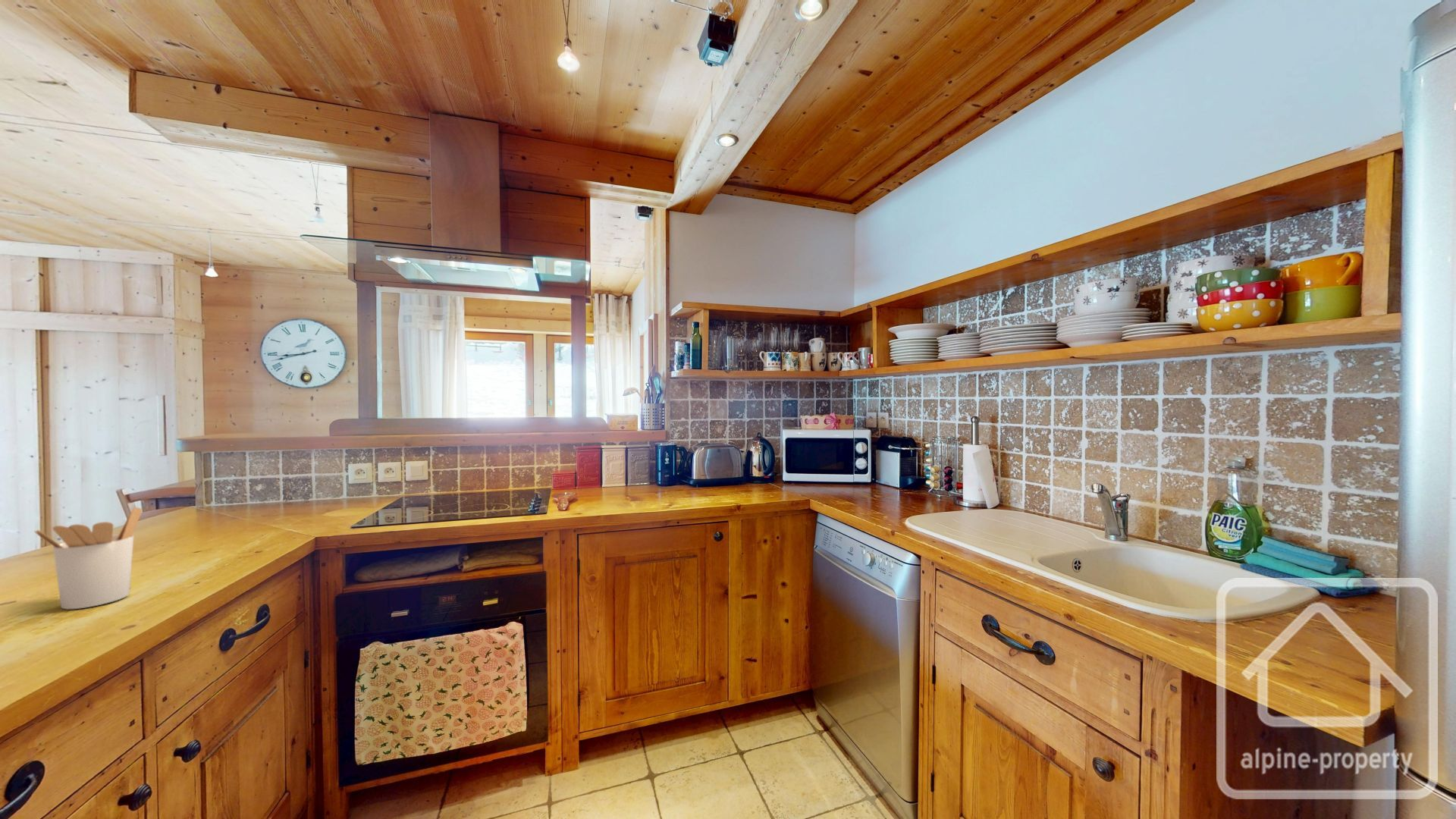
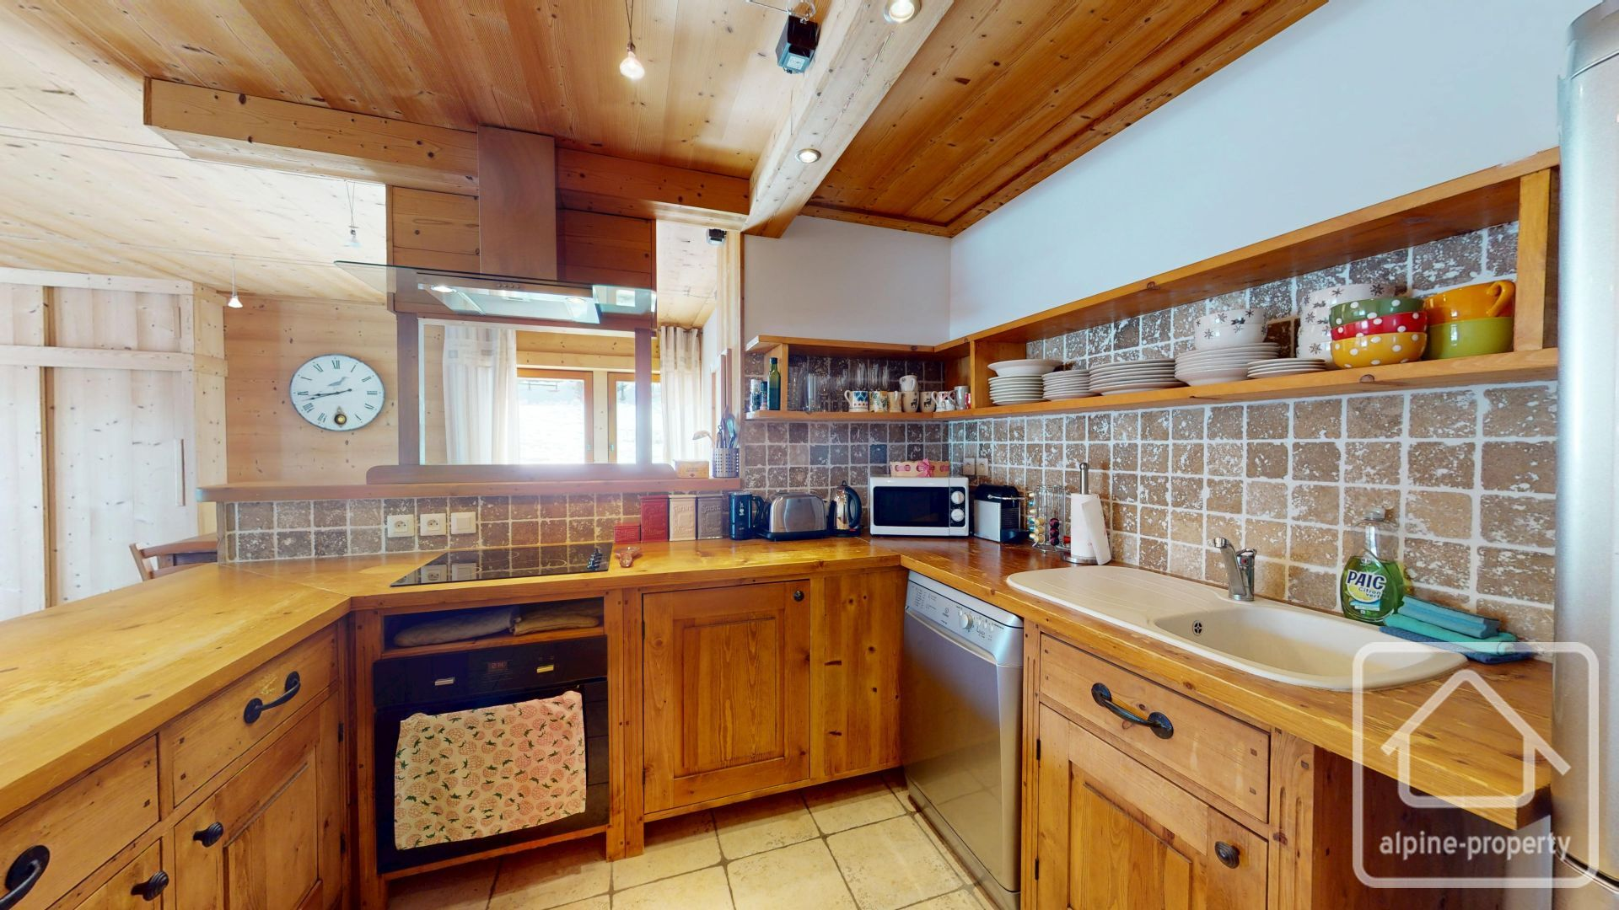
- utensil holder [33,507,143,610]
